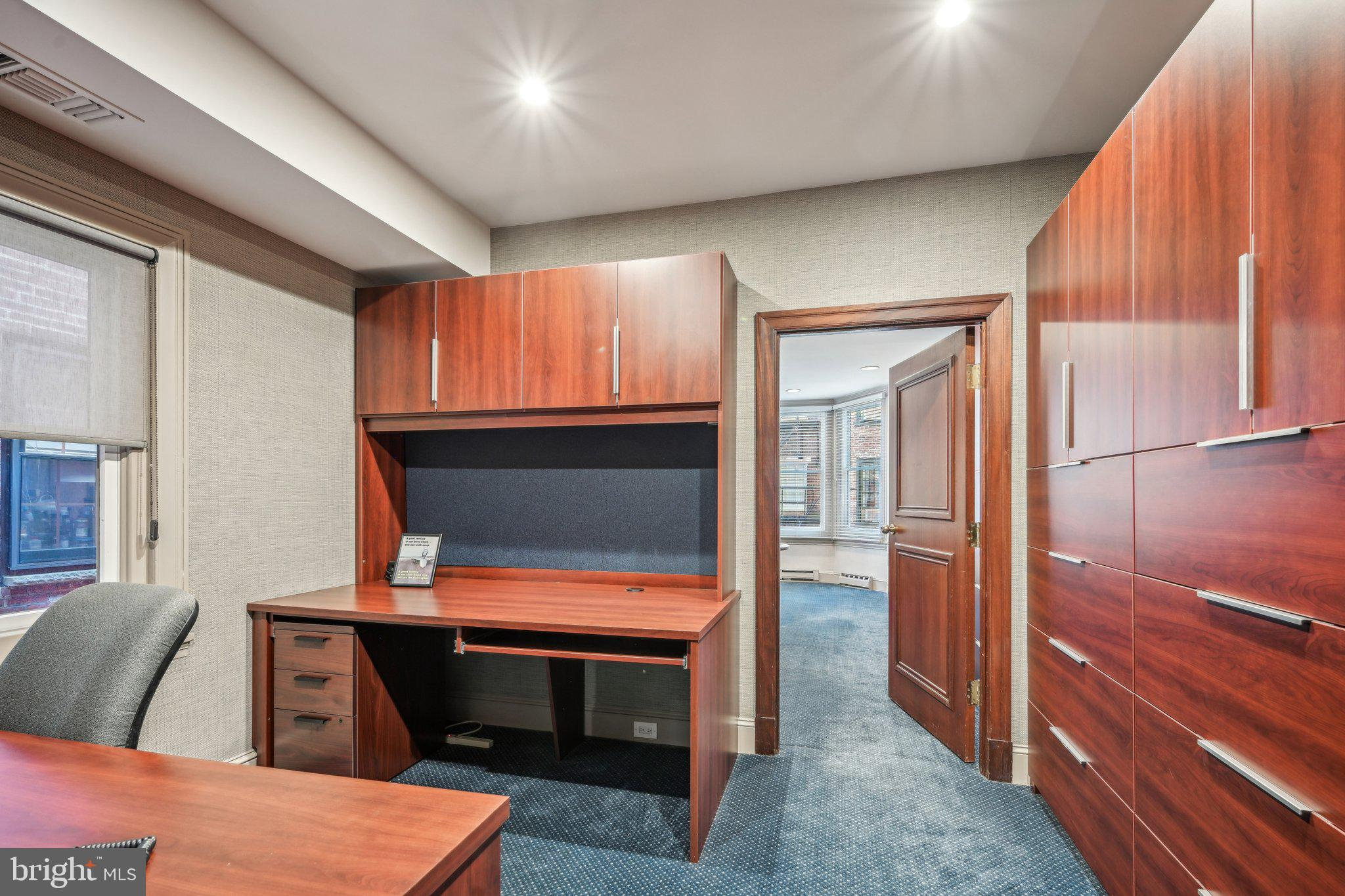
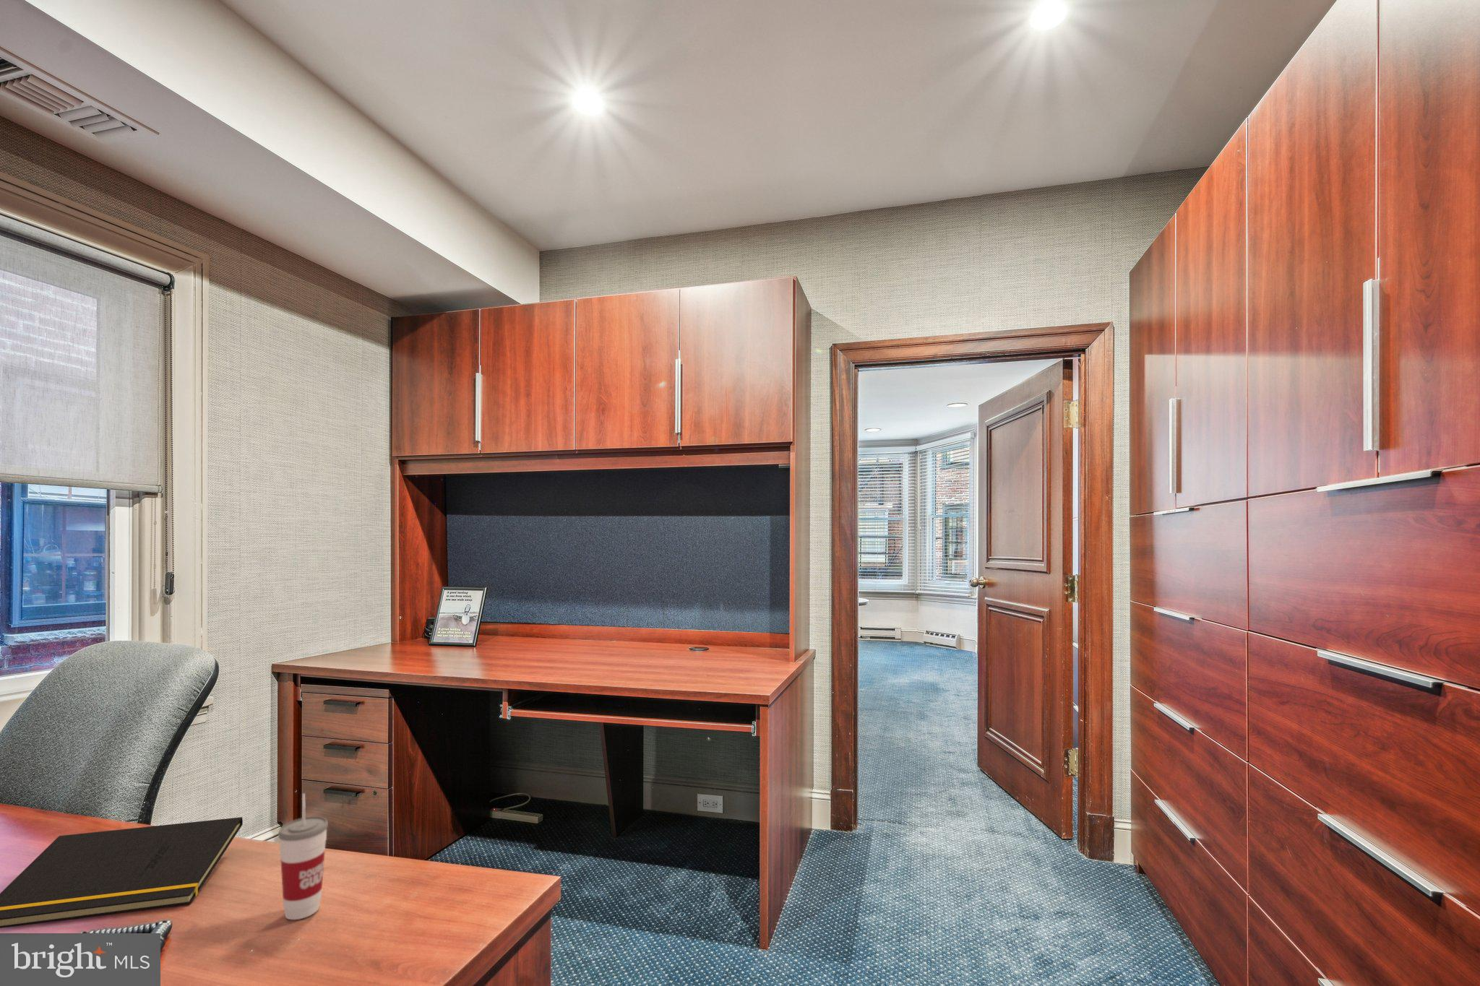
+ cup [277,792,329,920]
+ notepad [0,817,243,929]
